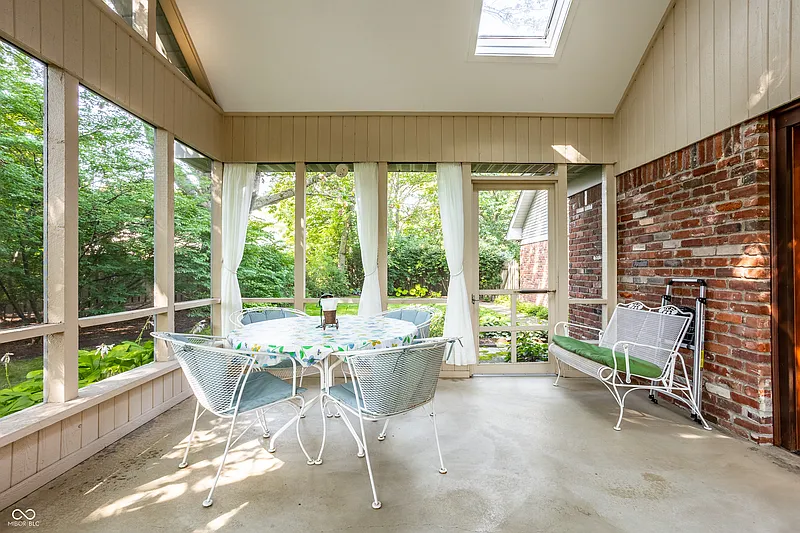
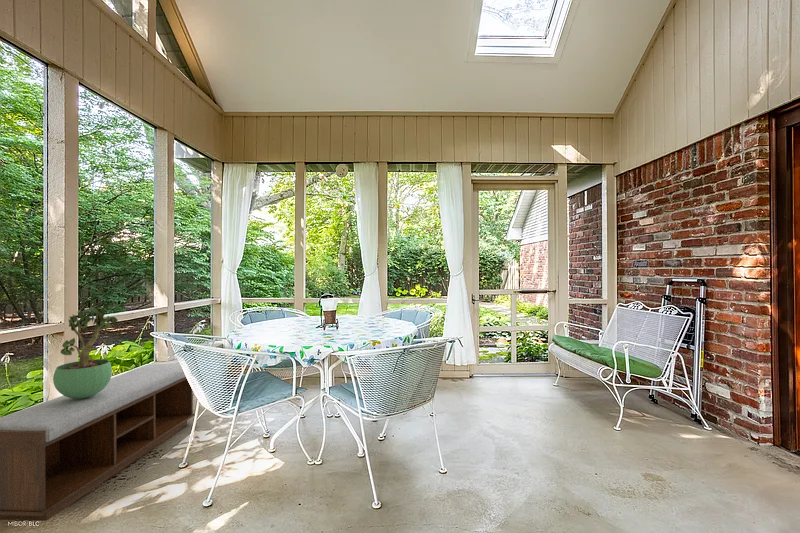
+ potted plant [52,305,119,399]
+ bench [0,362,196,522]
